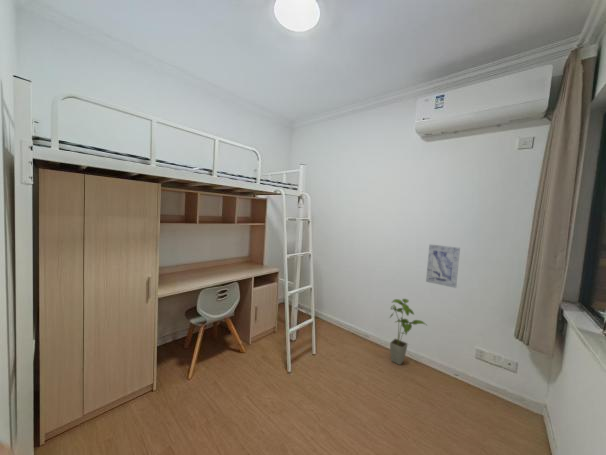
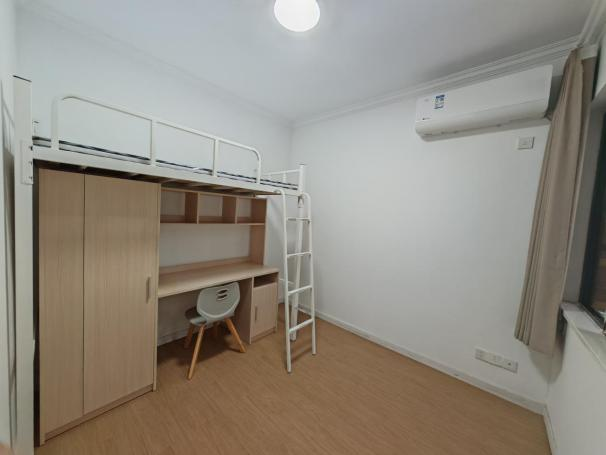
- house plant [387,298,427,366]
- wall art [425,243,461,289]
